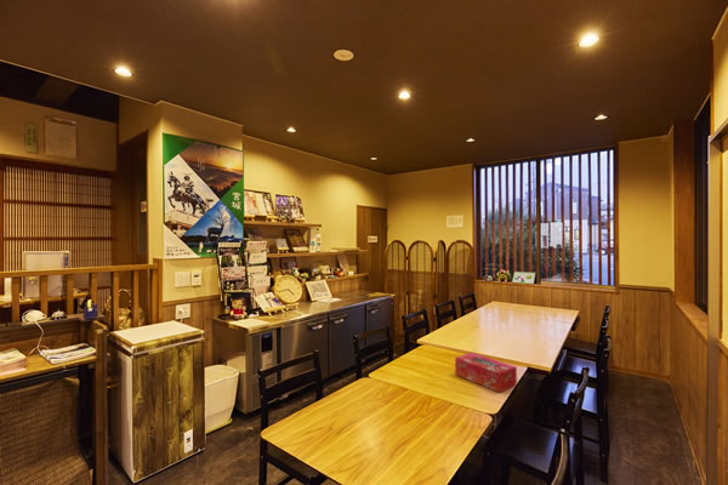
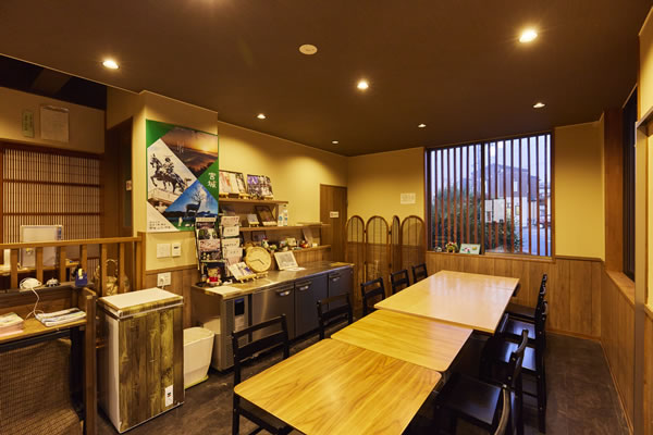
- tissue box [454,352,518,394]
